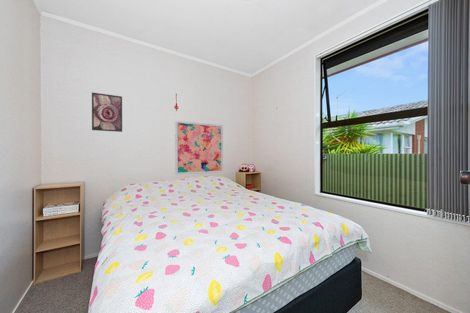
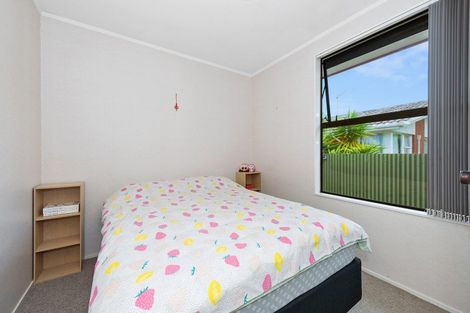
- wall art [174,120,224,176]
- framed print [91,91,123,133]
